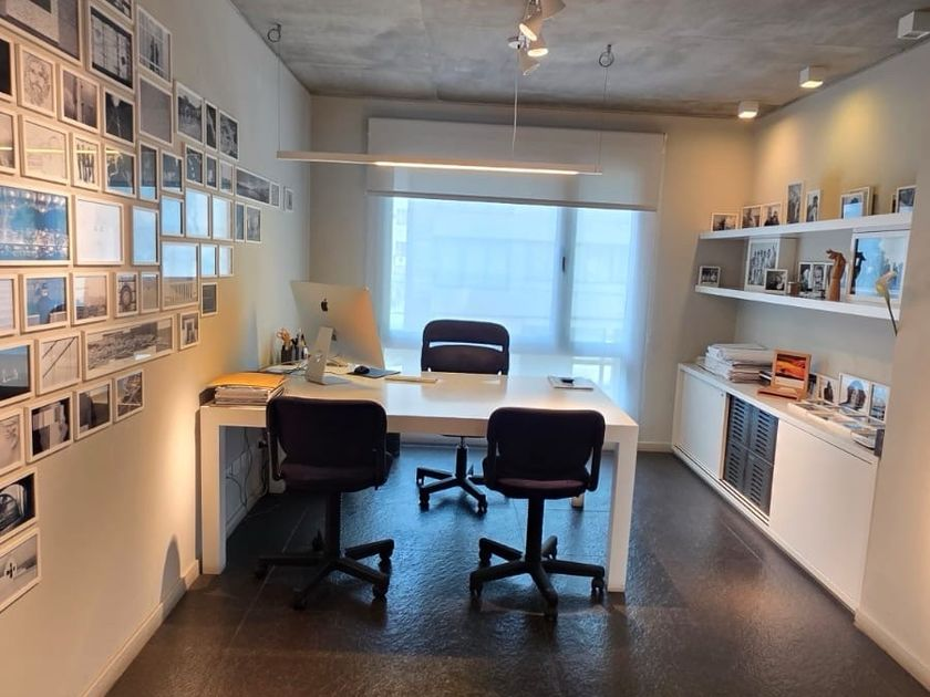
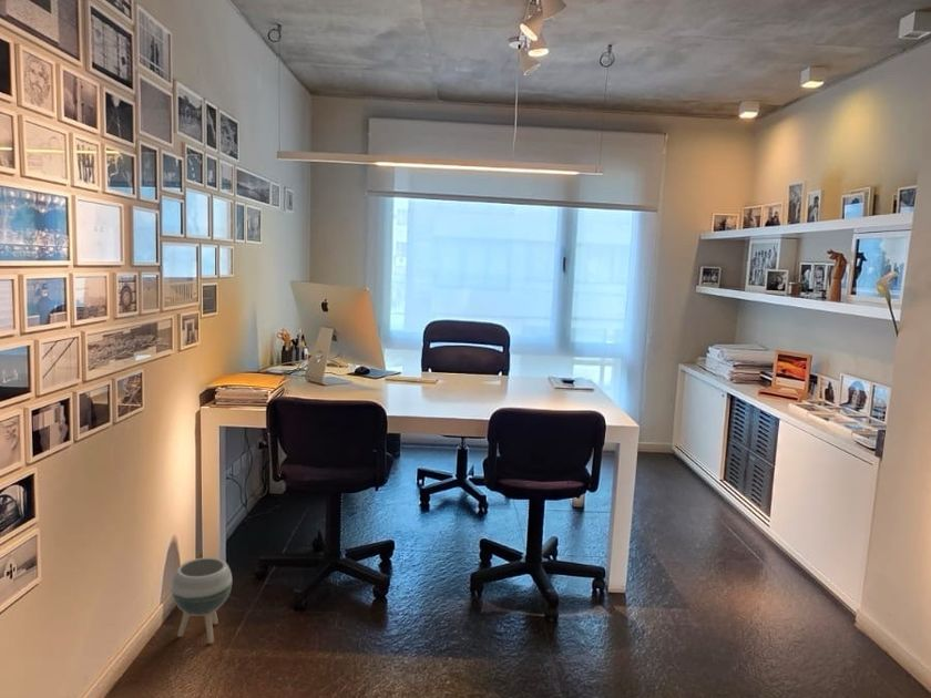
+ planter [171,556,233,645]
